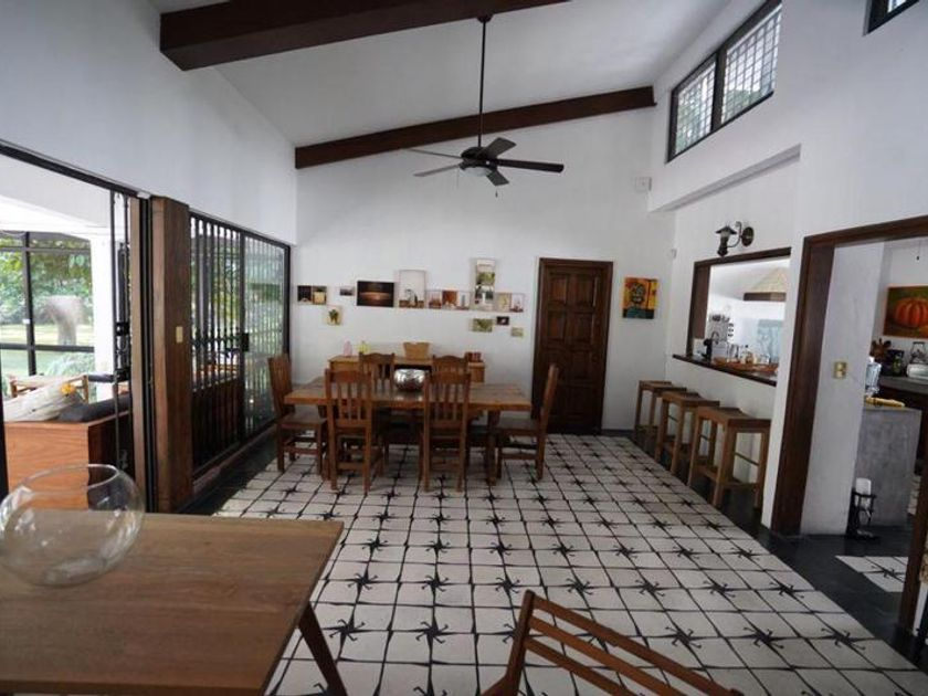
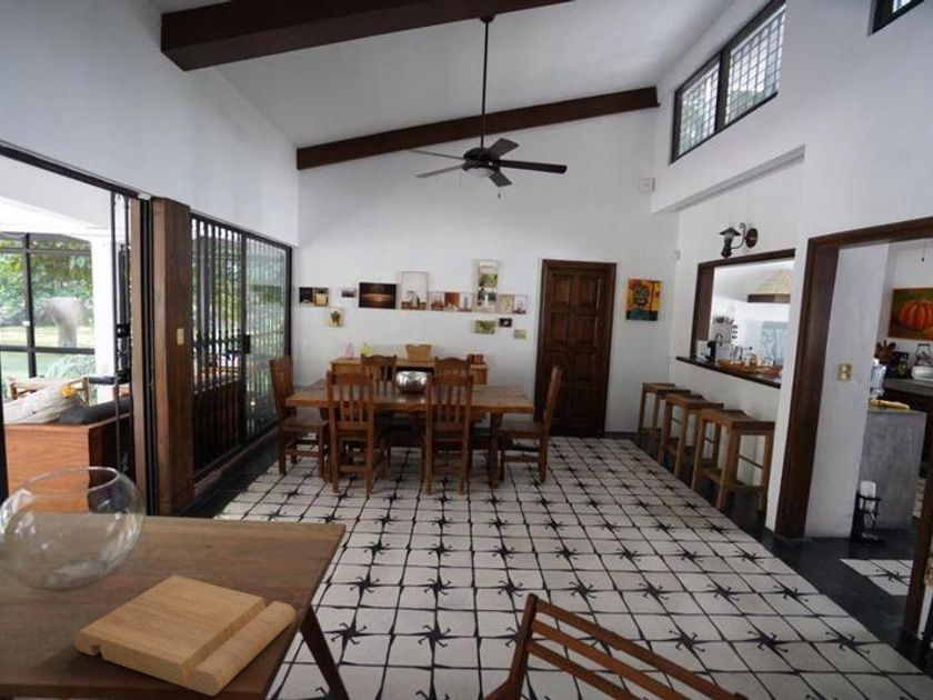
+ cutting board [72,574,297,697]
